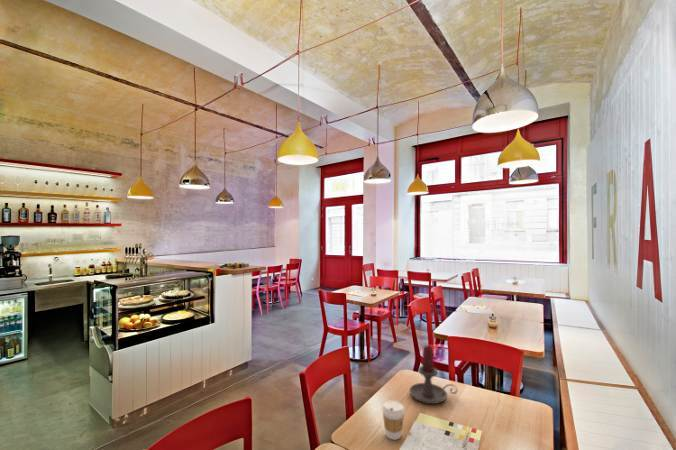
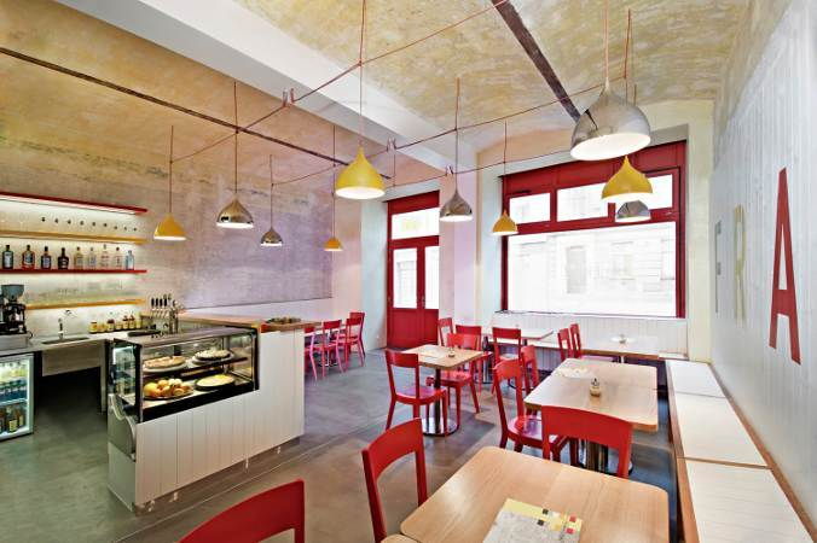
- candle holder [409,344,458,405]
- coffee cup [381,400,406,441]
